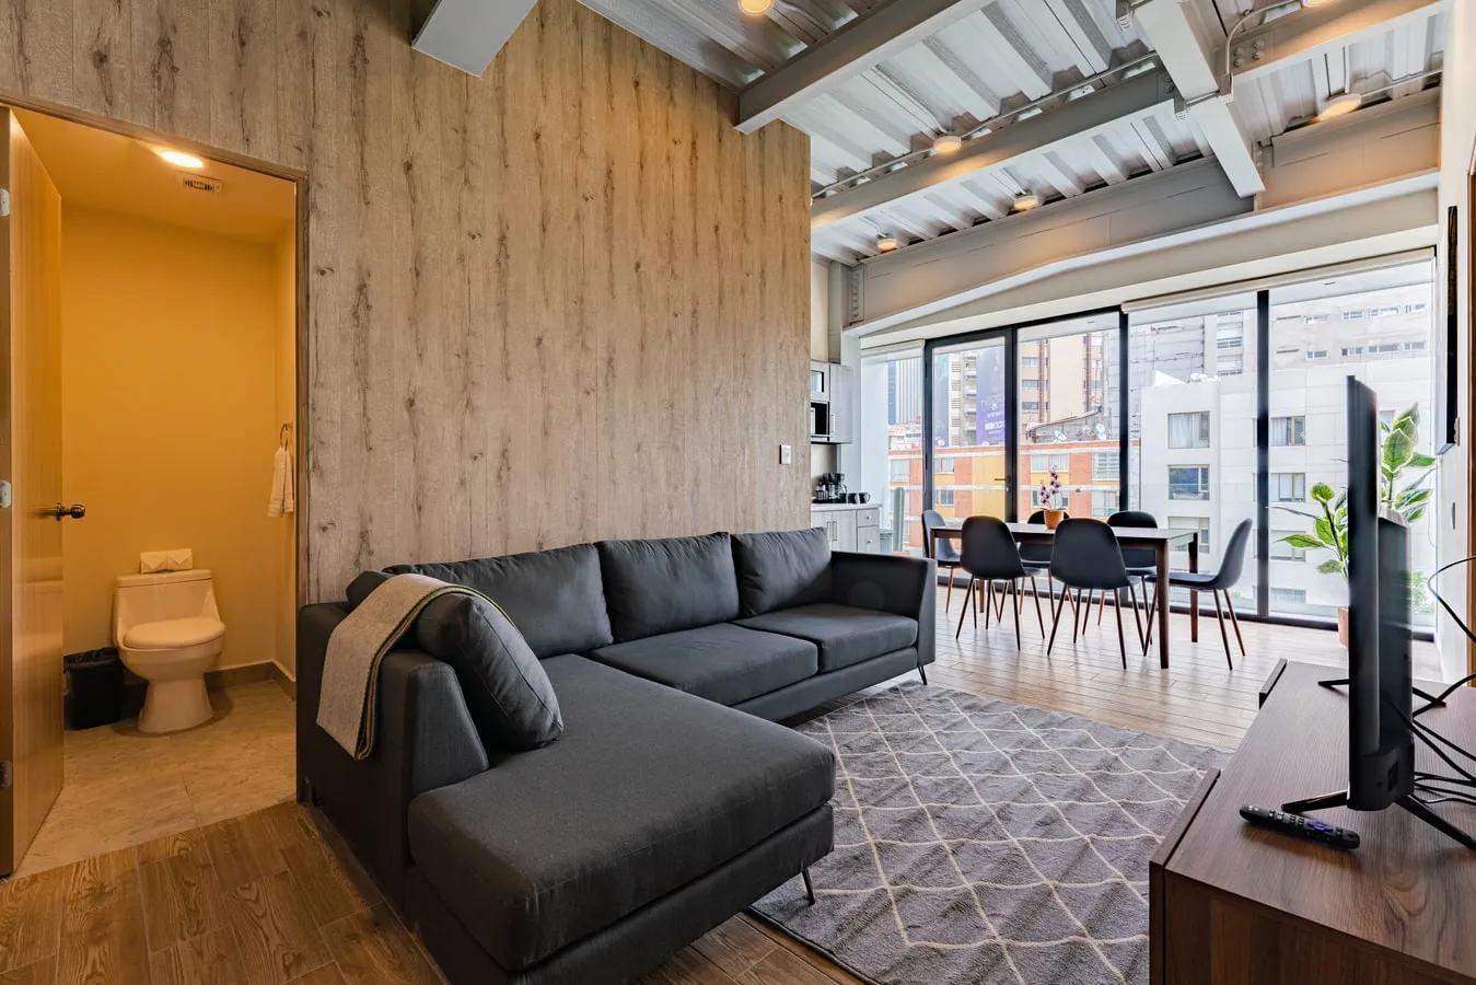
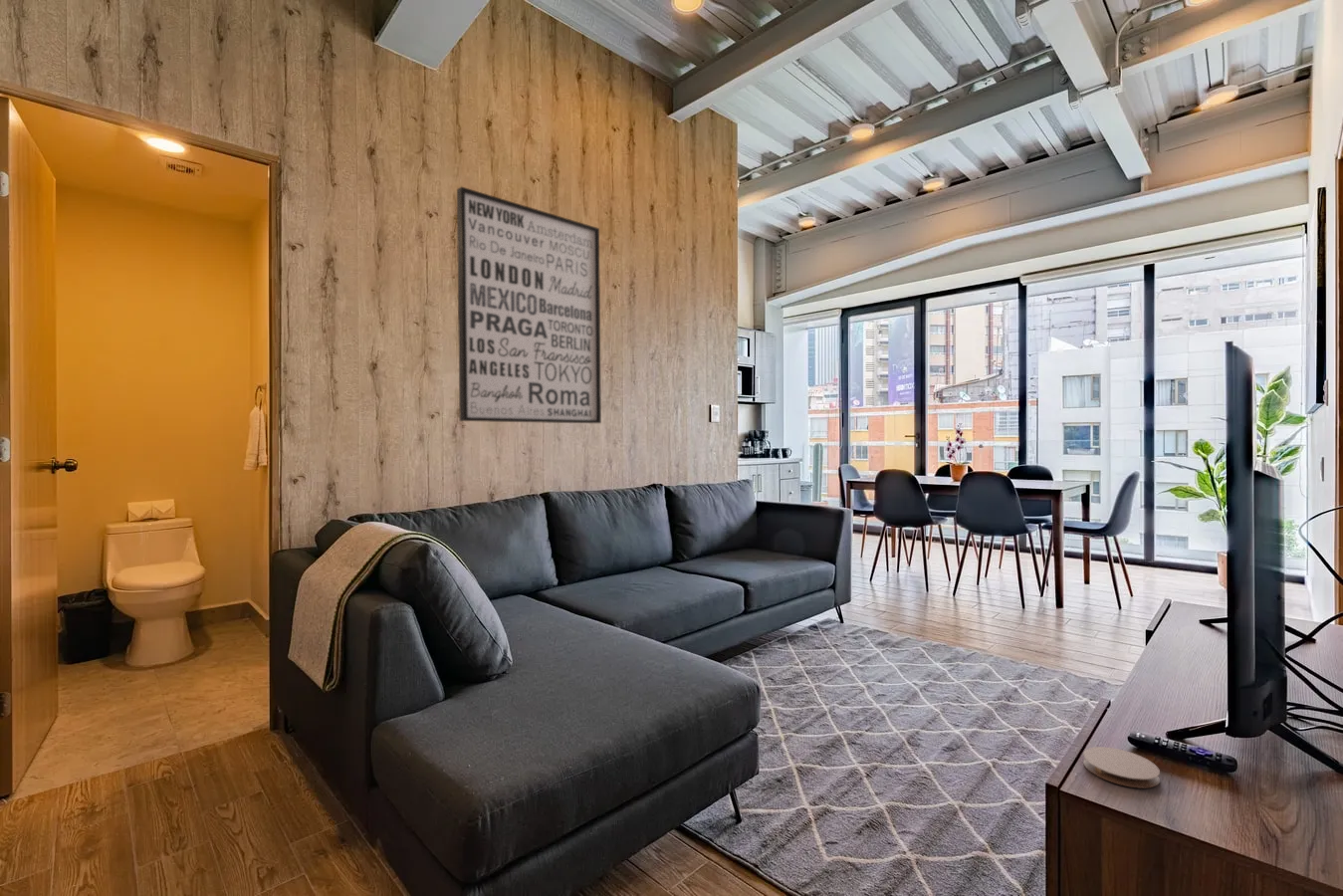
+ wall art [456,185,602,424]
+ coaster [1082,746,1161,789]
